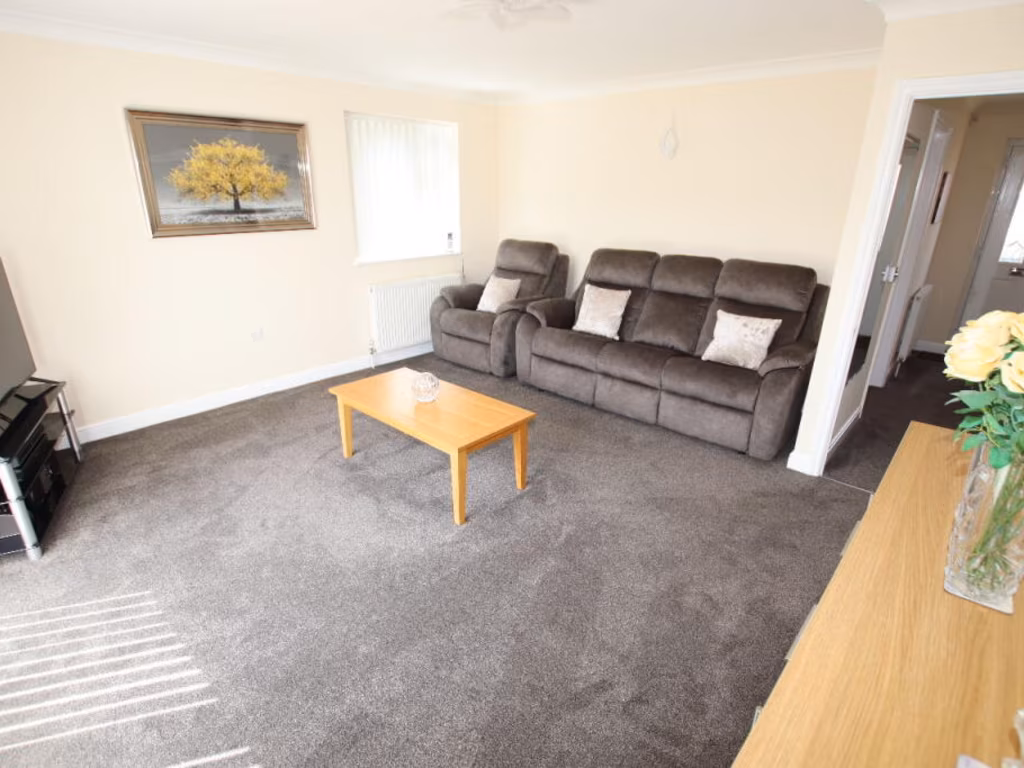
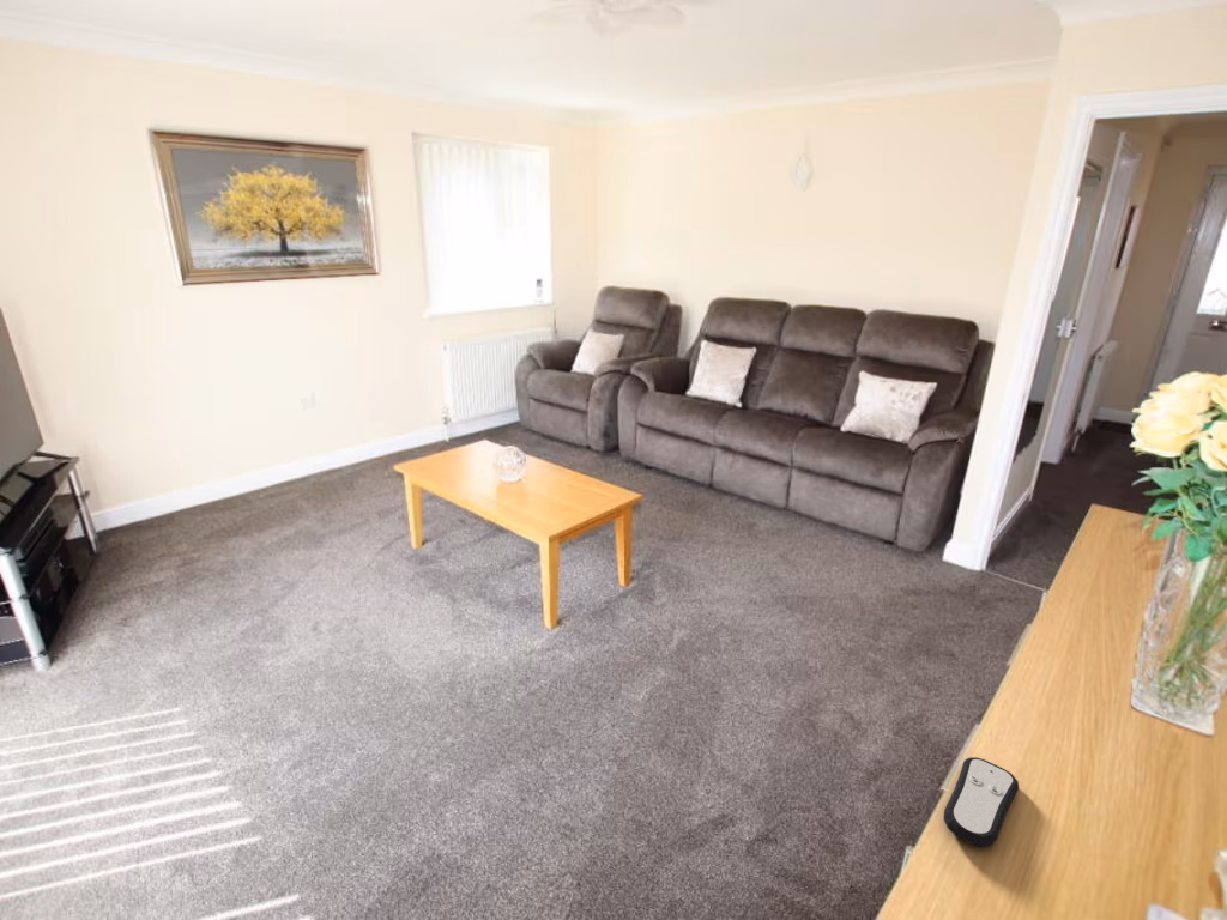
+ remote control [943,756,1020,848]
